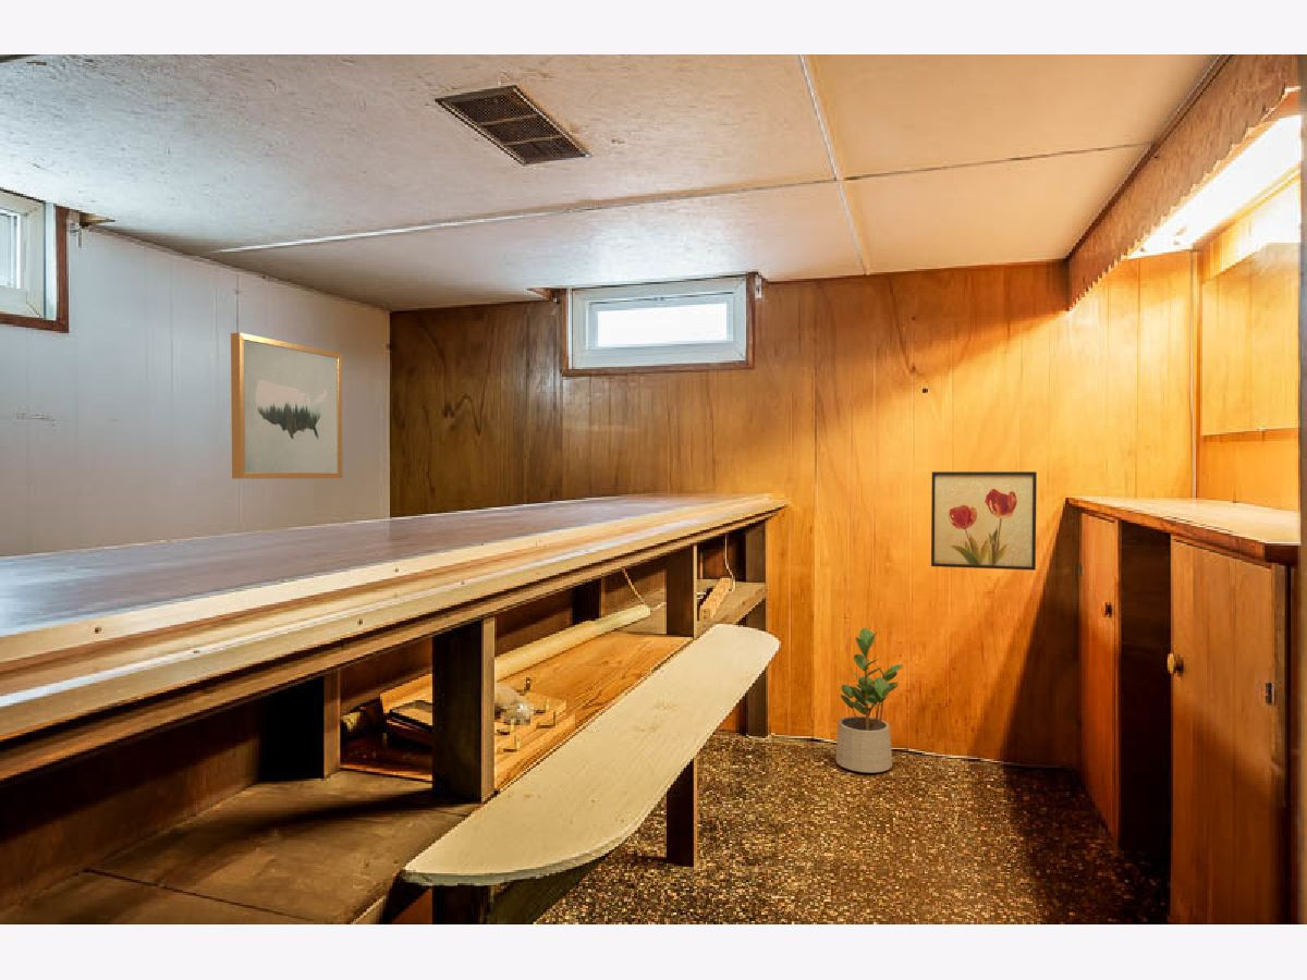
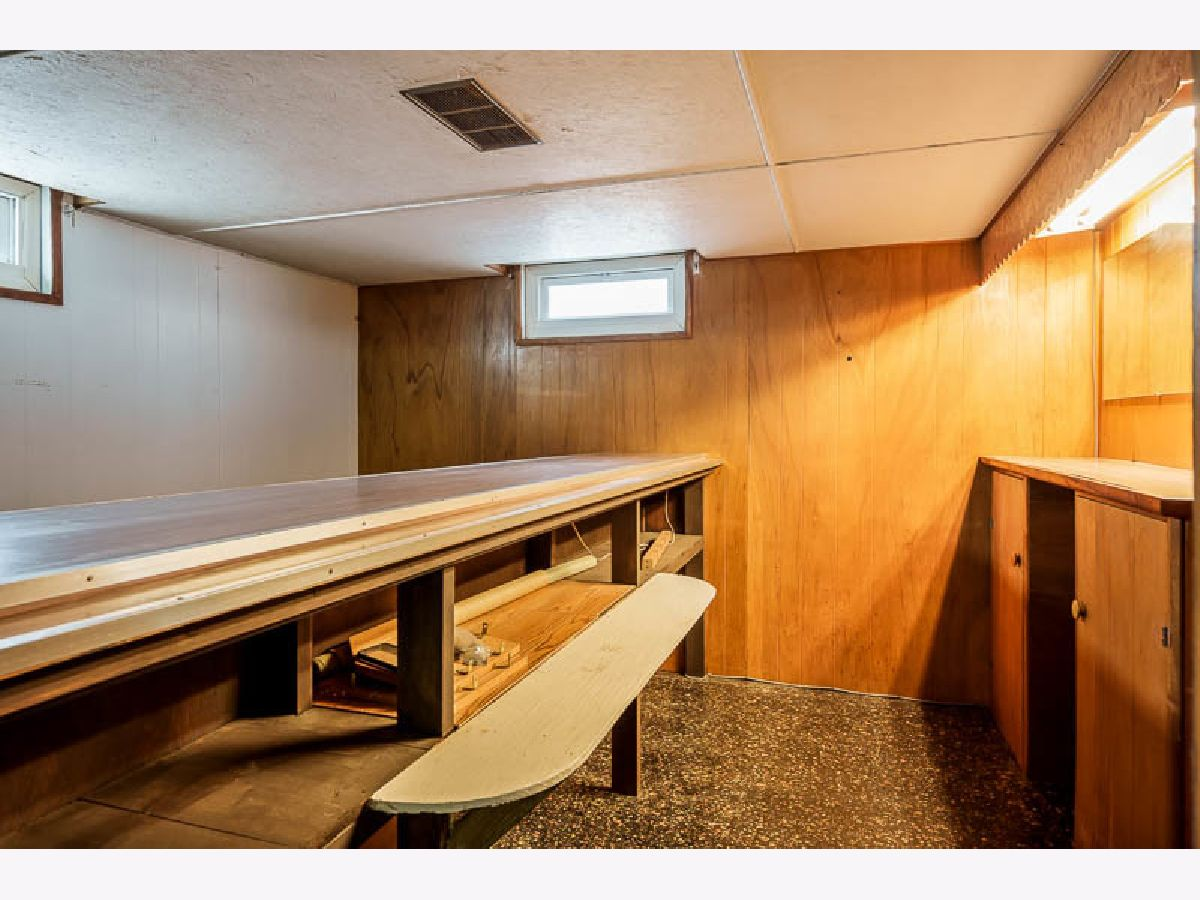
- wall art [230,331,343,480]
- wall art [930,470,1038,572]
- potted plant [834,627,904,774]
